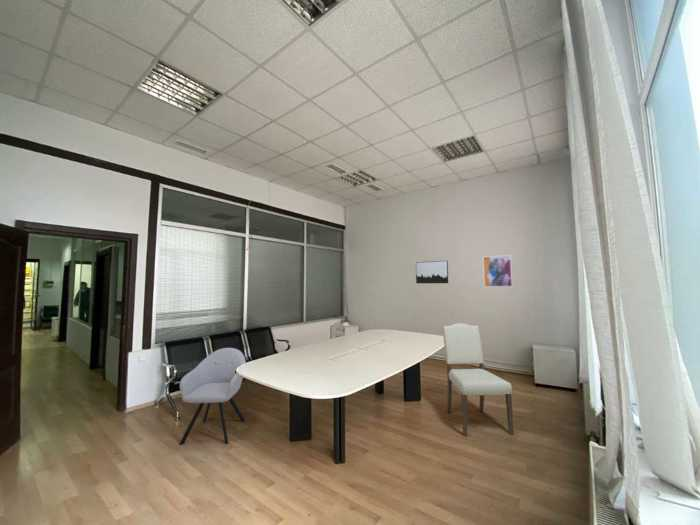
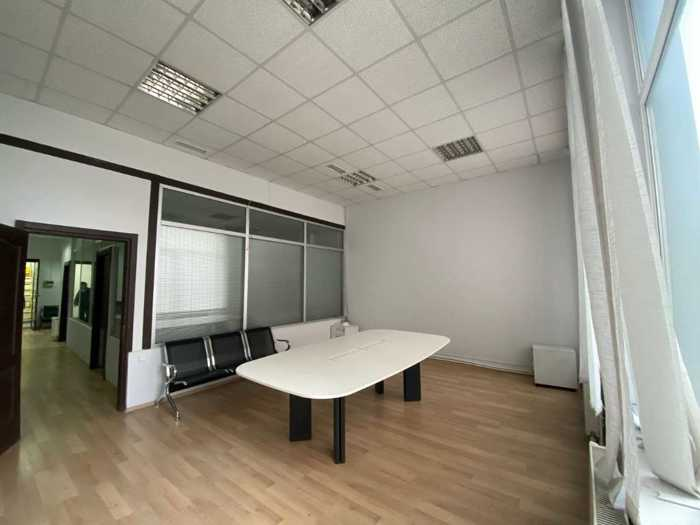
- wall art [482,254,514,288]
- wall art [415,260,449,284]
- chair [441,322,515,437]
- chair [178,347,247,446]
